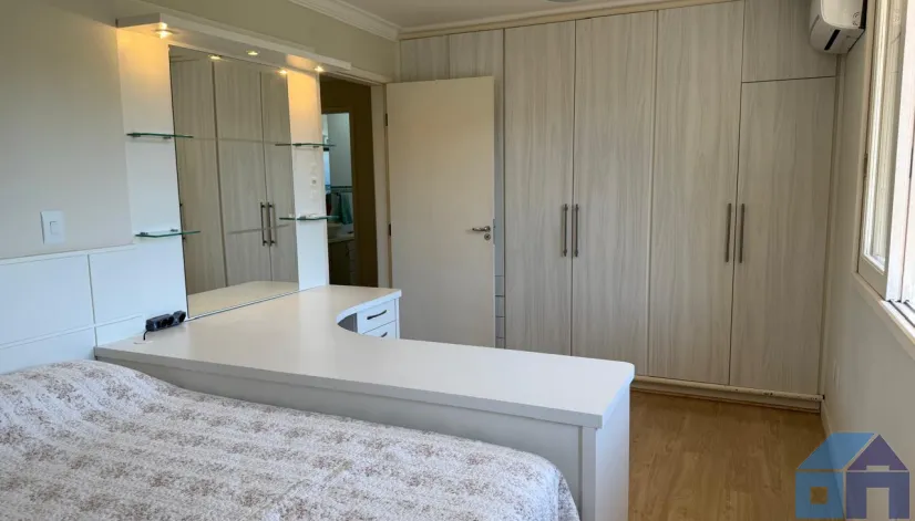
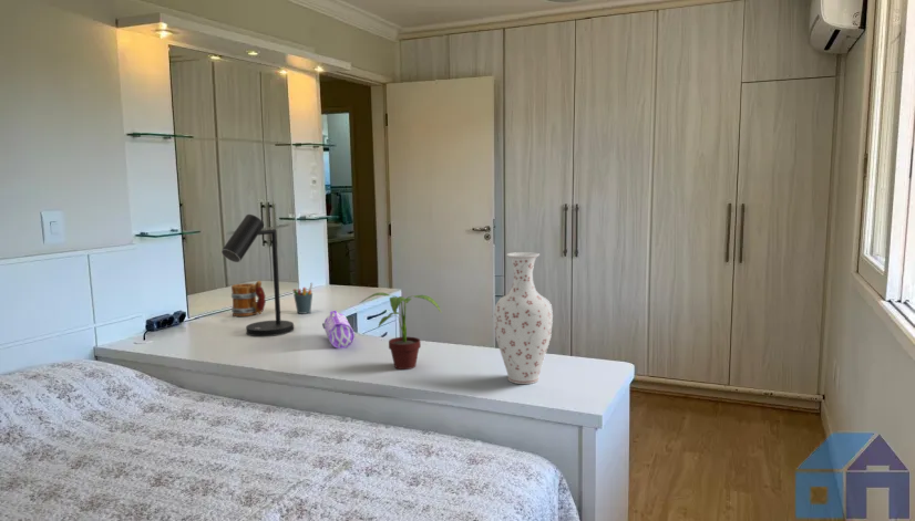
+ mug [230,280,267,317]
+ pencil case [321,310,356,350]
+ desk lamp [220,213,295,337]
+ pen holder [292,282,313,315]
+ potted plant [359,291,443,371]
+ vase [493,251,554,385]
